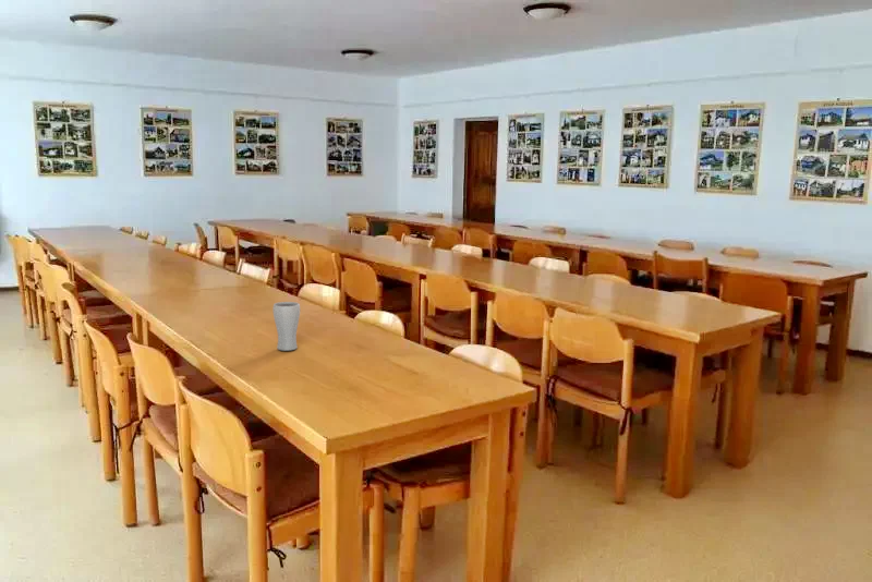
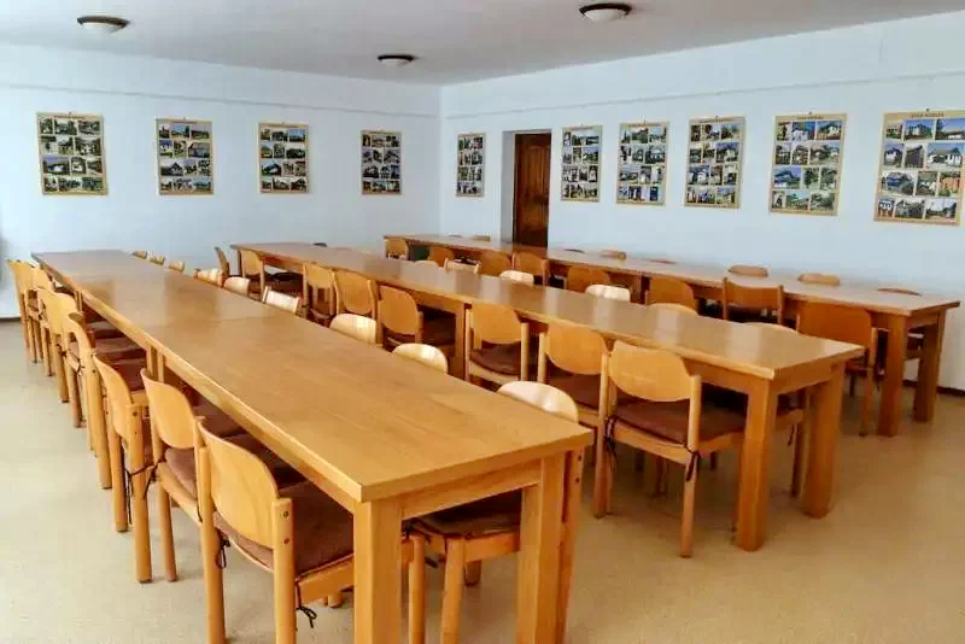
- drinking glass [271,301,301,352]
